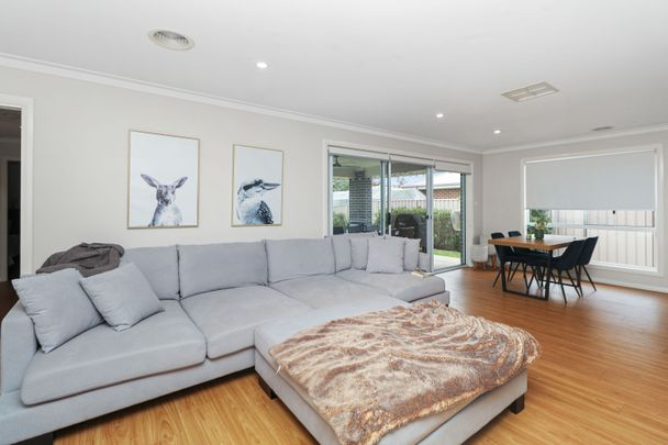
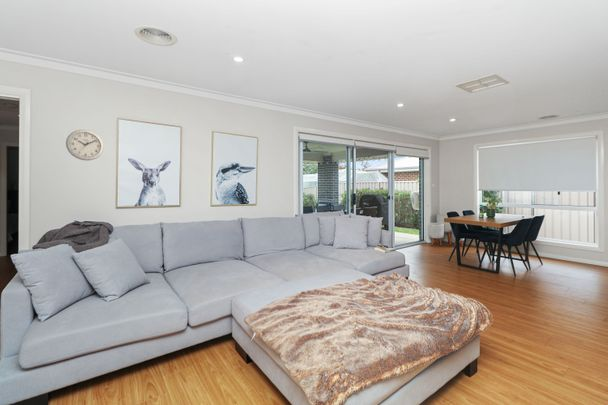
+ wall clock [65,129,105,161]
